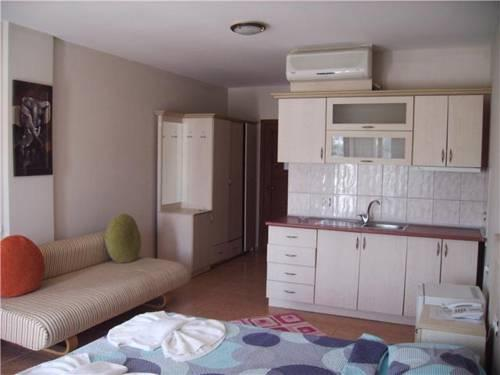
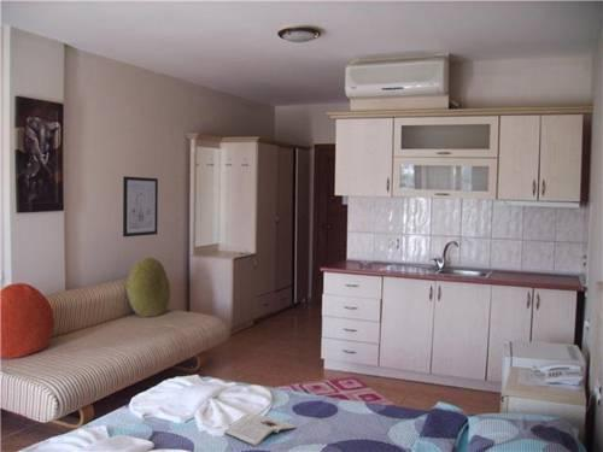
+ wall art [122,175,159,237]
+ magazine [223,415,298,447]
